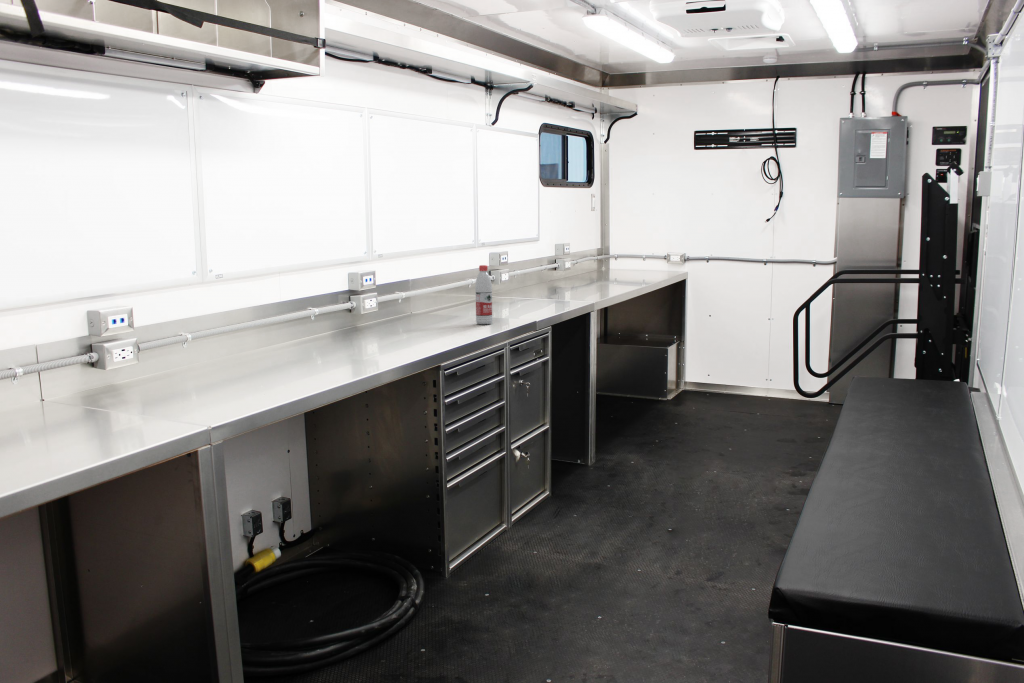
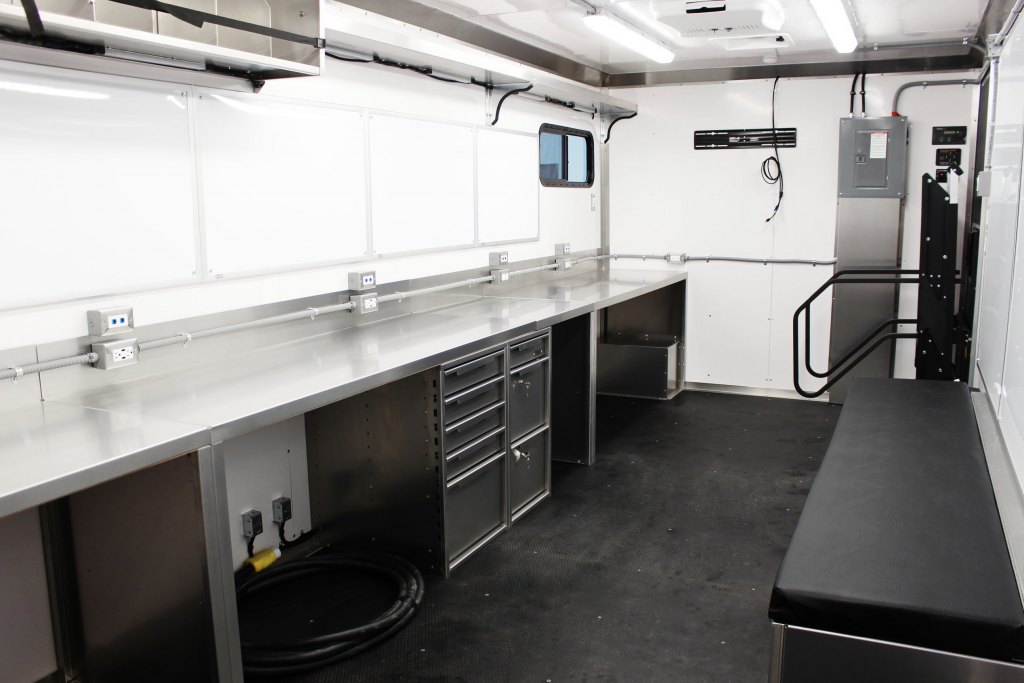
- water bottle [474,264,494,325]
